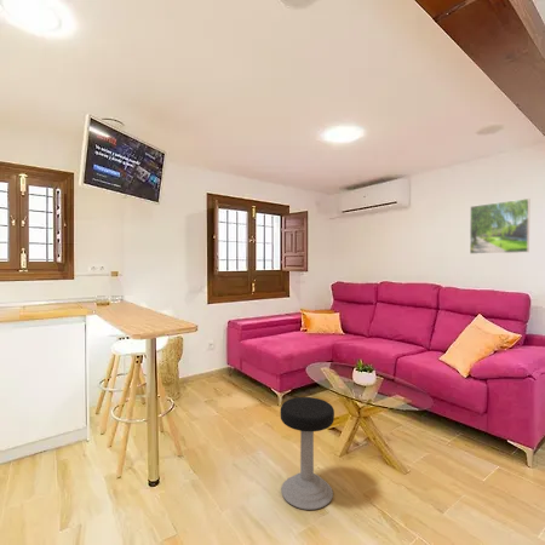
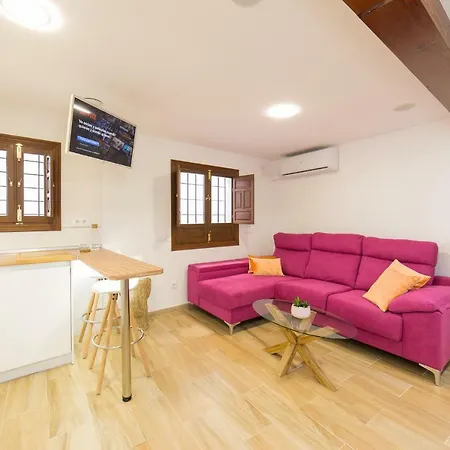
- stool [280,396,335,511]
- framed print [469,197,530,256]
